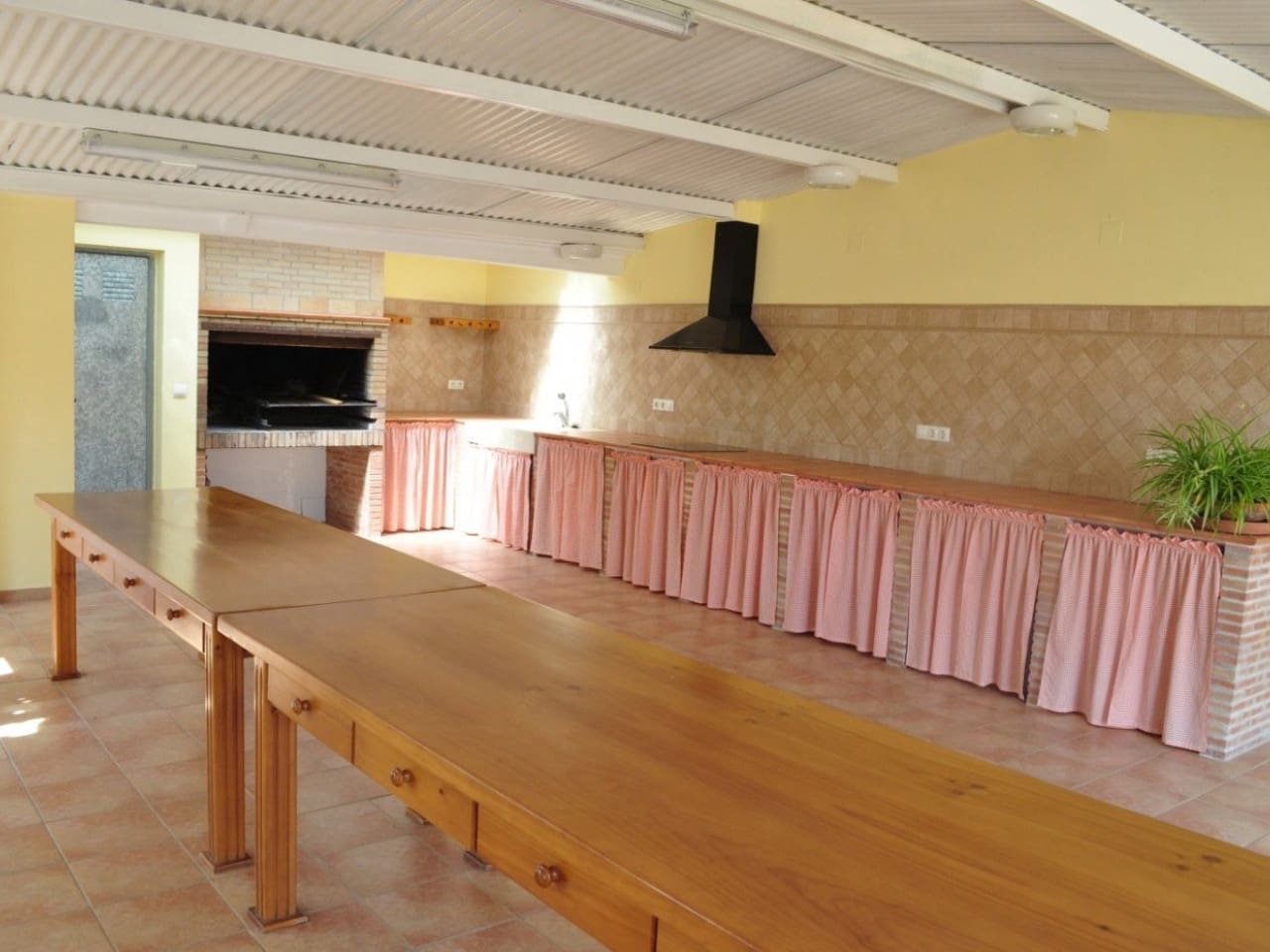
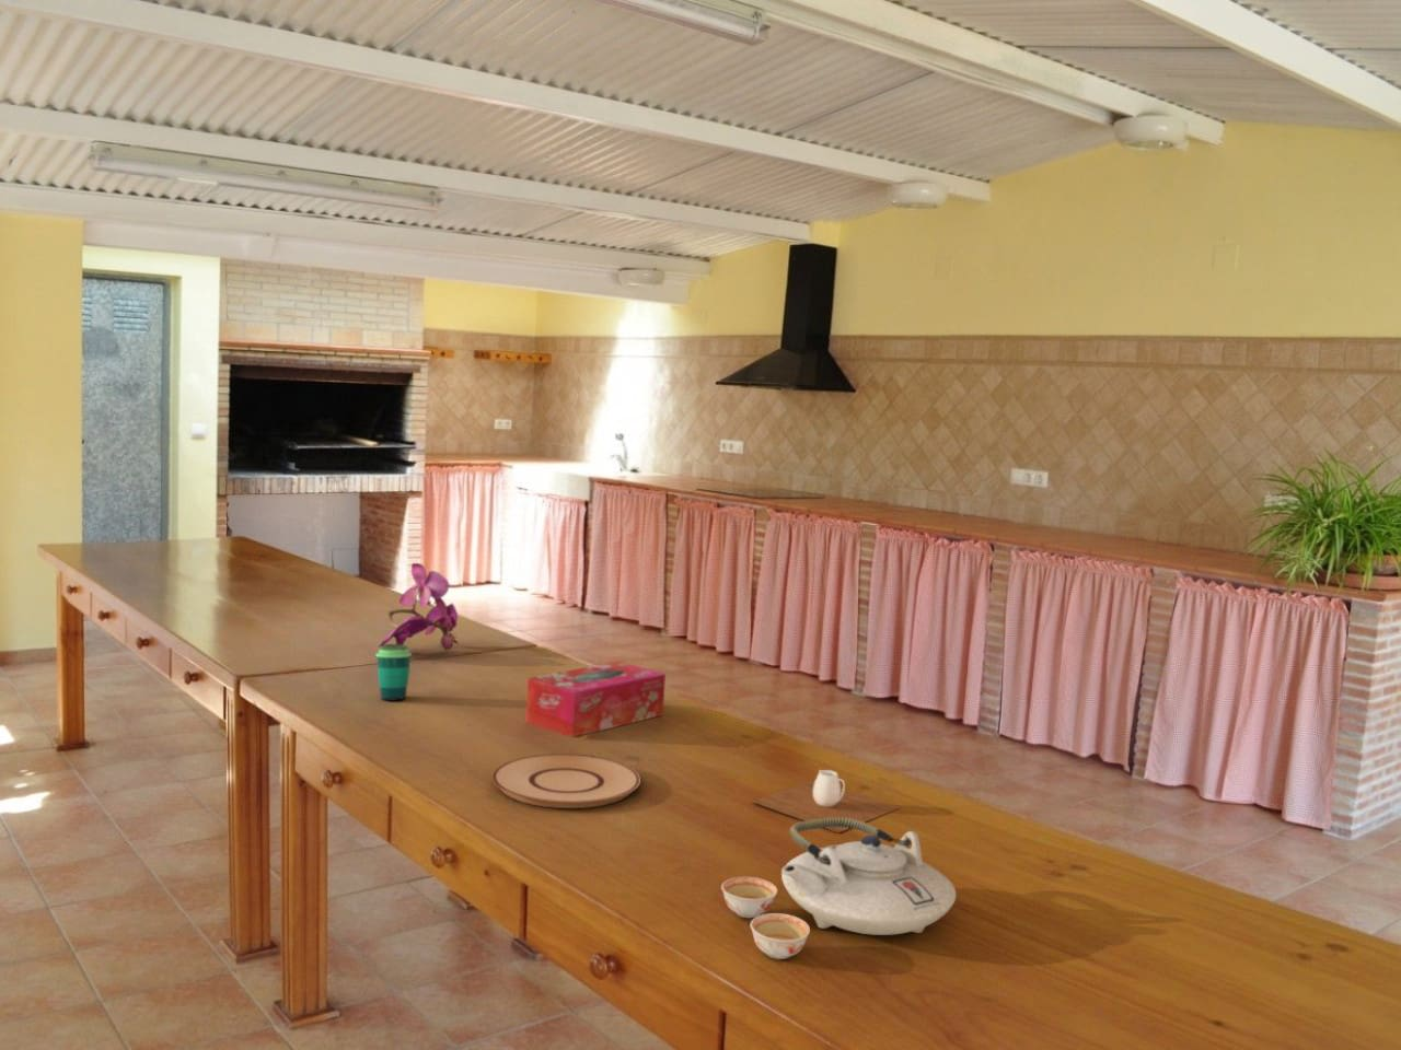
+ pitcher [751,769,902,834]
+ teapot [720,818,956,961]
+ plate [491,752,641,810]
+ tissue box [524,660,666,738]
+ cup [374,643,413,703]
+ flower [377,562,460,651]
